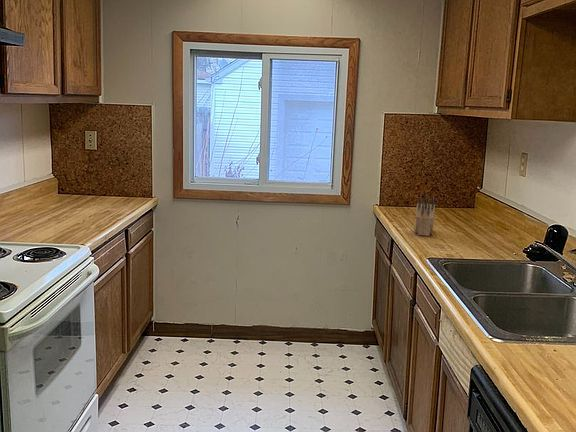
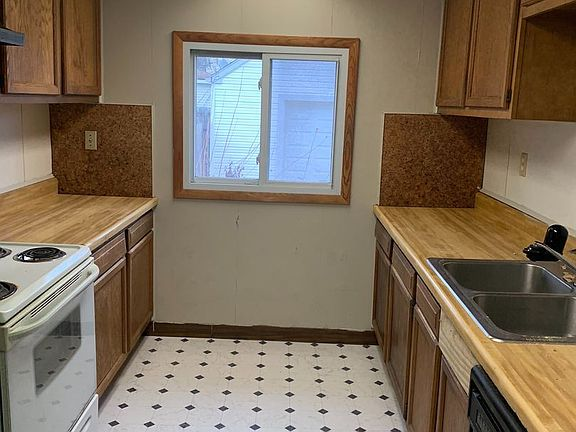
- knife block [414,194,436,237]
